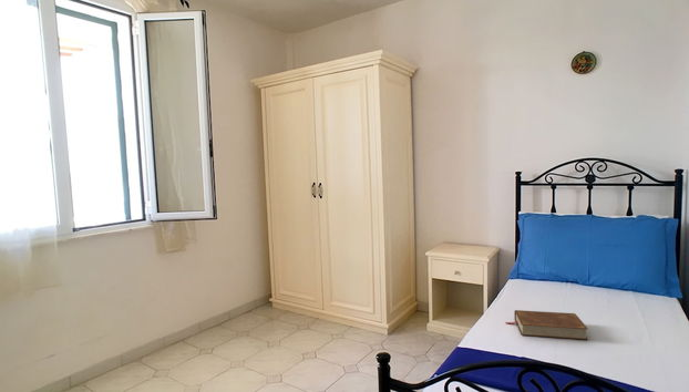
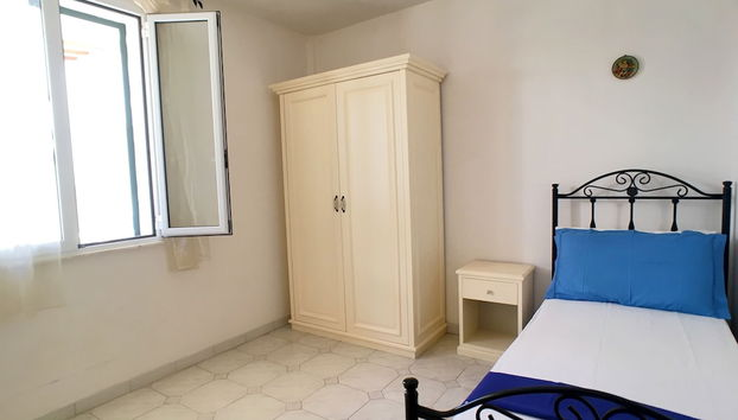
- book [505,309,589,341]
